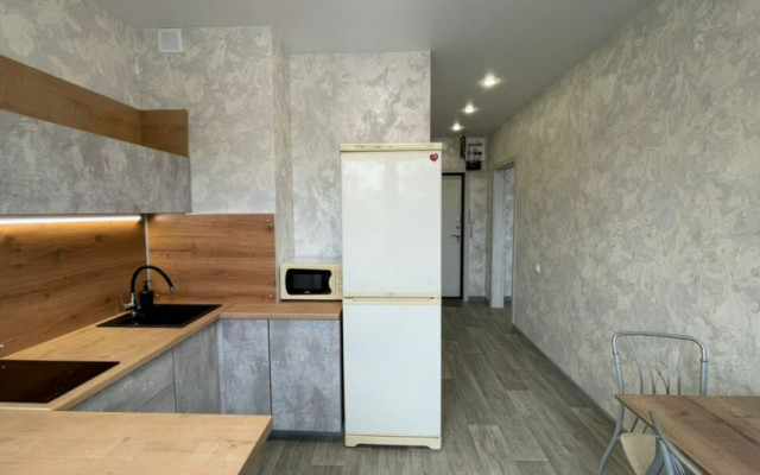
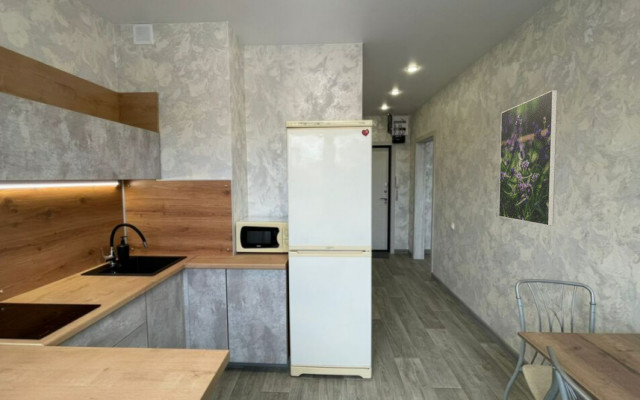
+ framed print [498,89,558,227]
